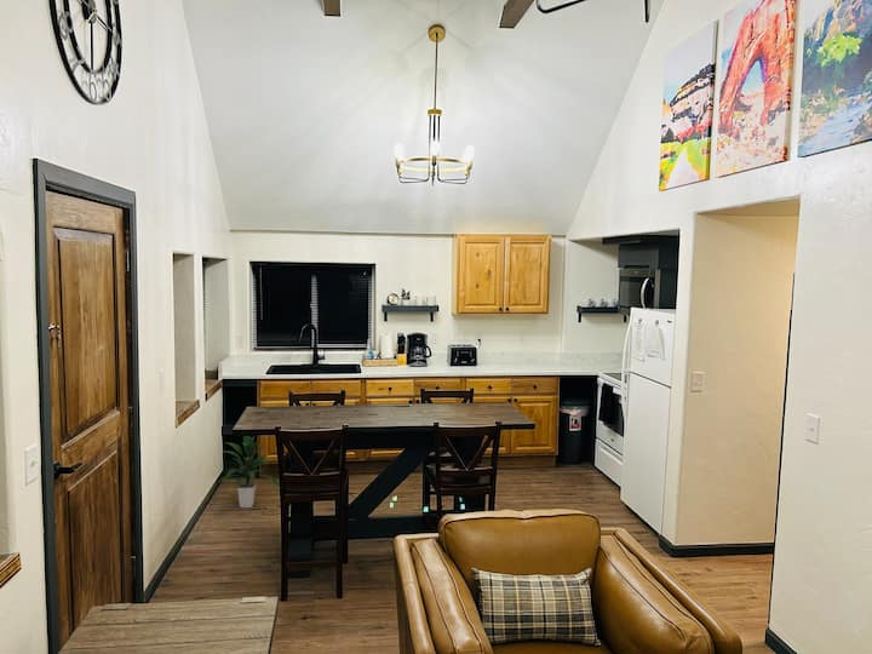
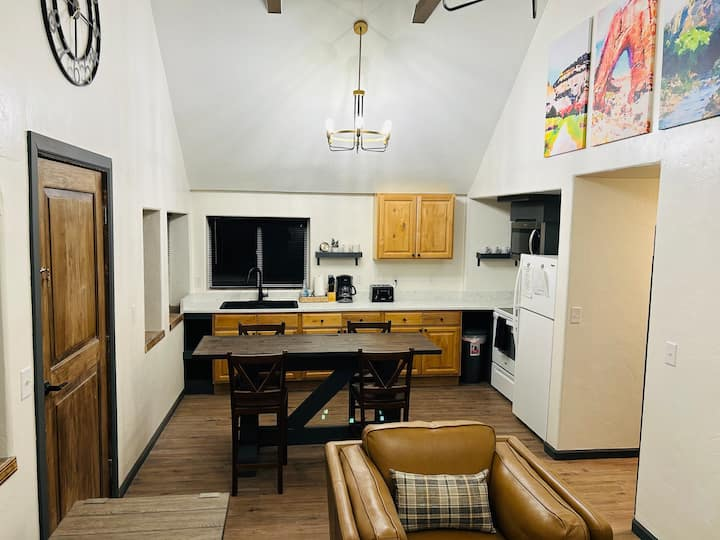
- indoor plant [218,435,280,509]
